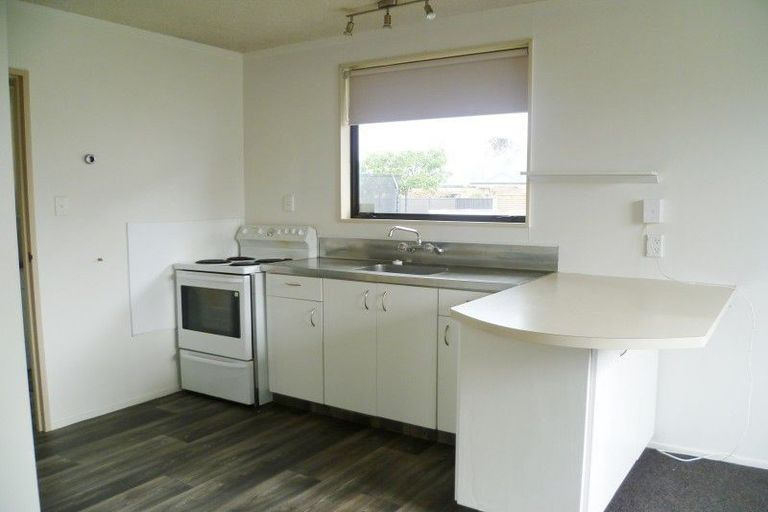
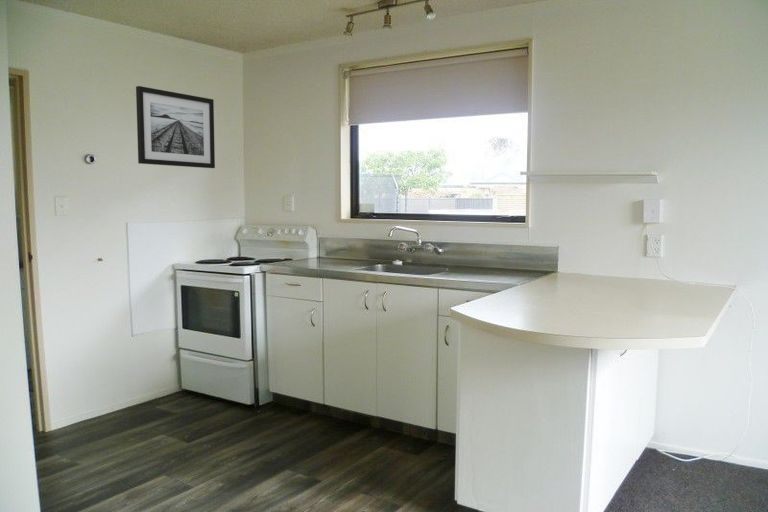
+ wall art [135,85,216,169]
